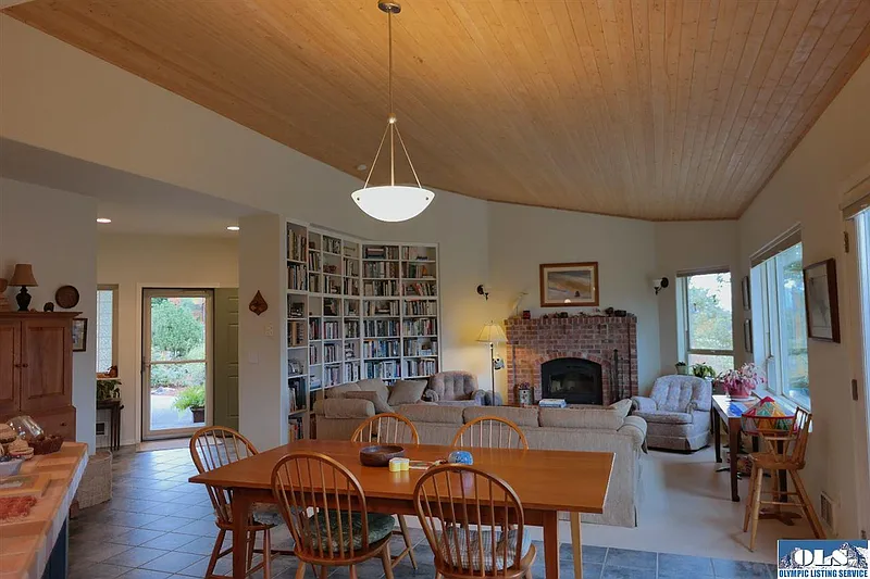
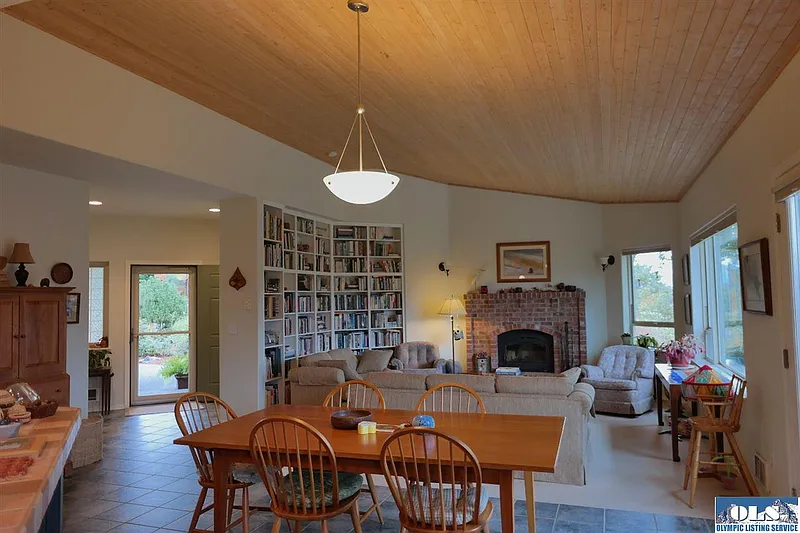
+ potted plant [710,454,749,490]
